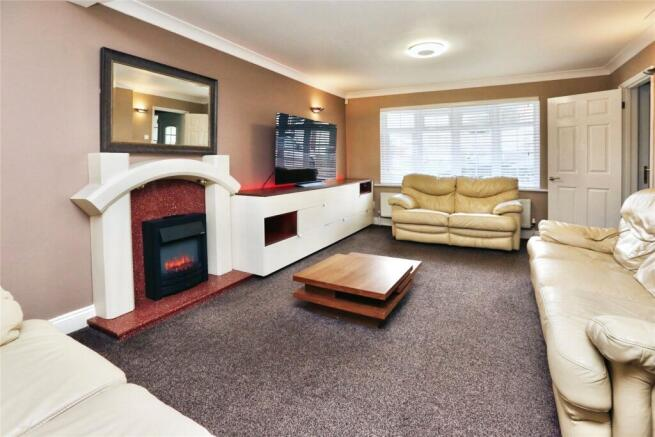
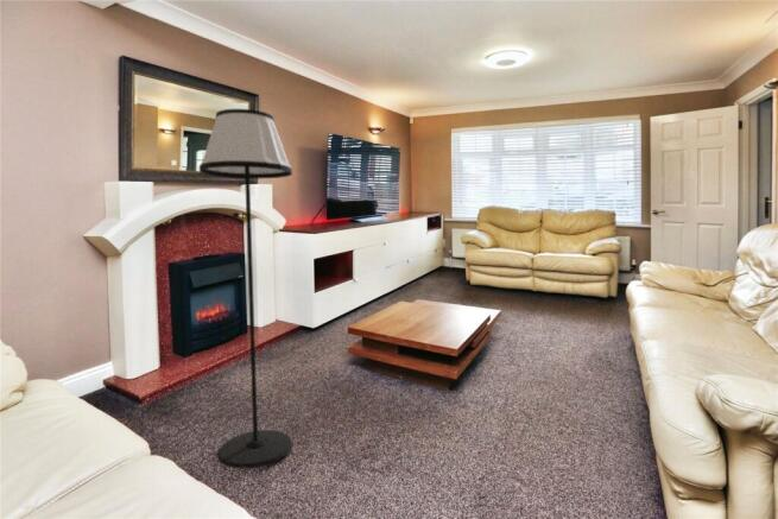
+ floor lamp [198,108,293,469]
